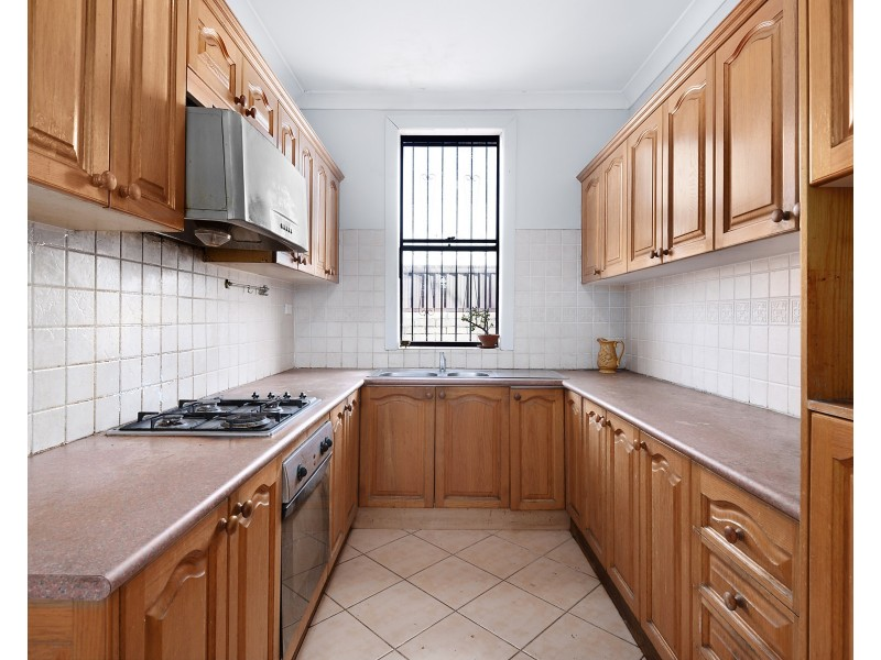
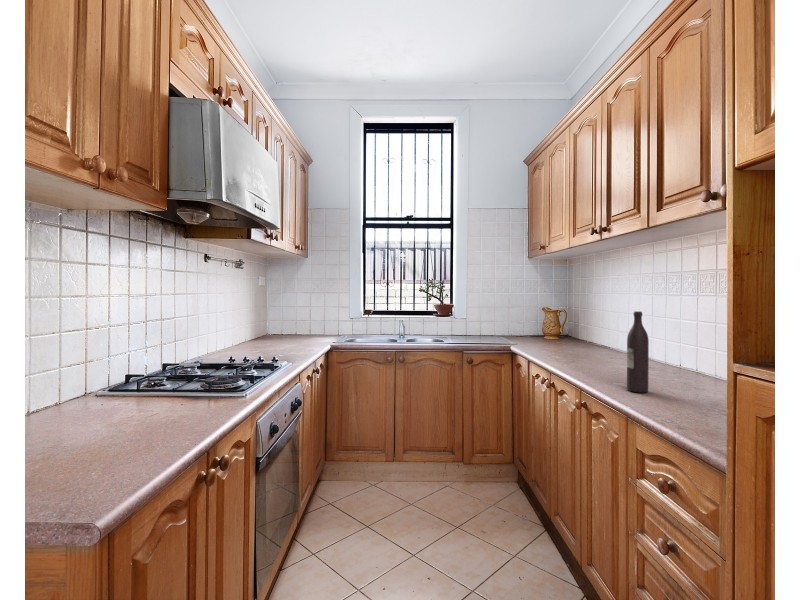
+ wine bottle [626,310,650,394]
